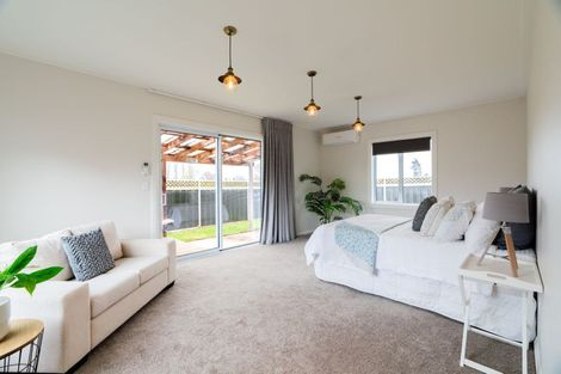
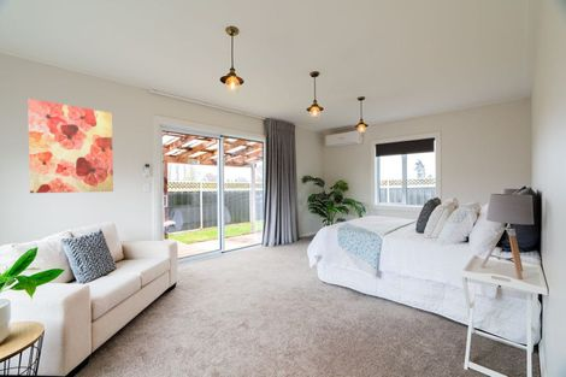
+ wall art [26,98,114,194]
